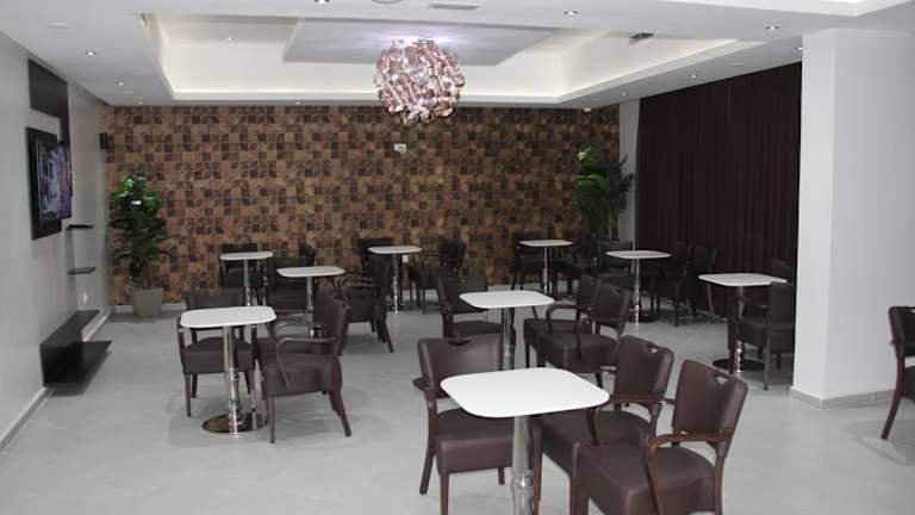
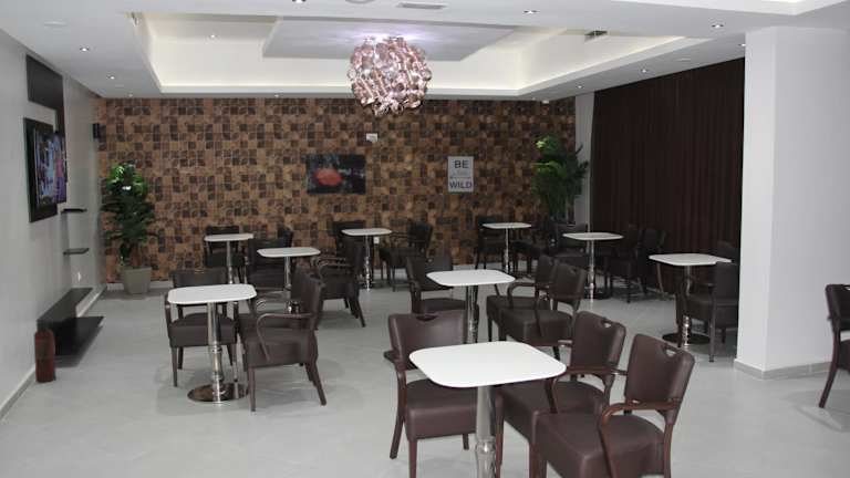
+ fire extinguisher [33,319,58,383]
+ wall art [446,155,475,194]
+ wall art [304,153,367,196]
